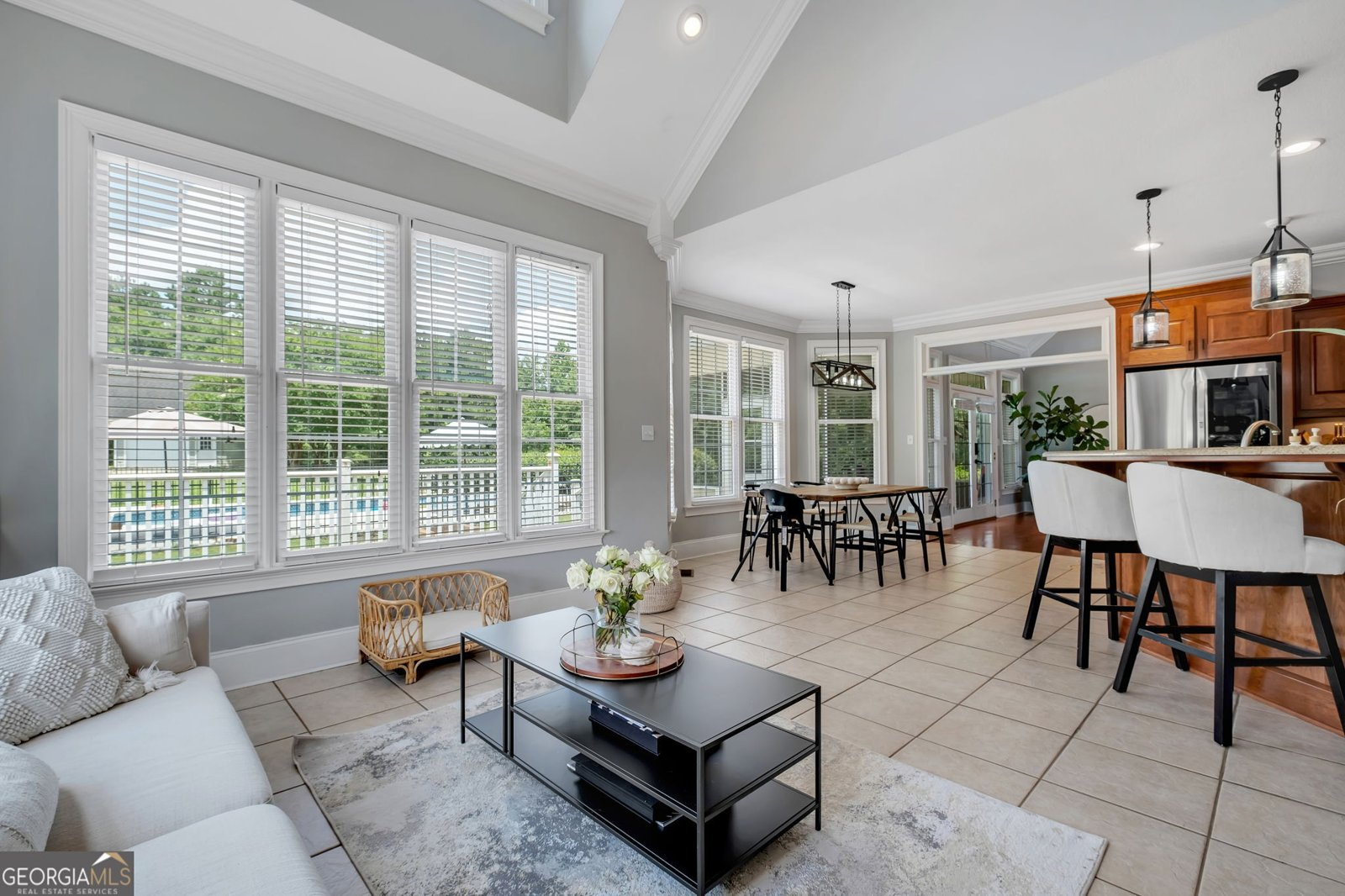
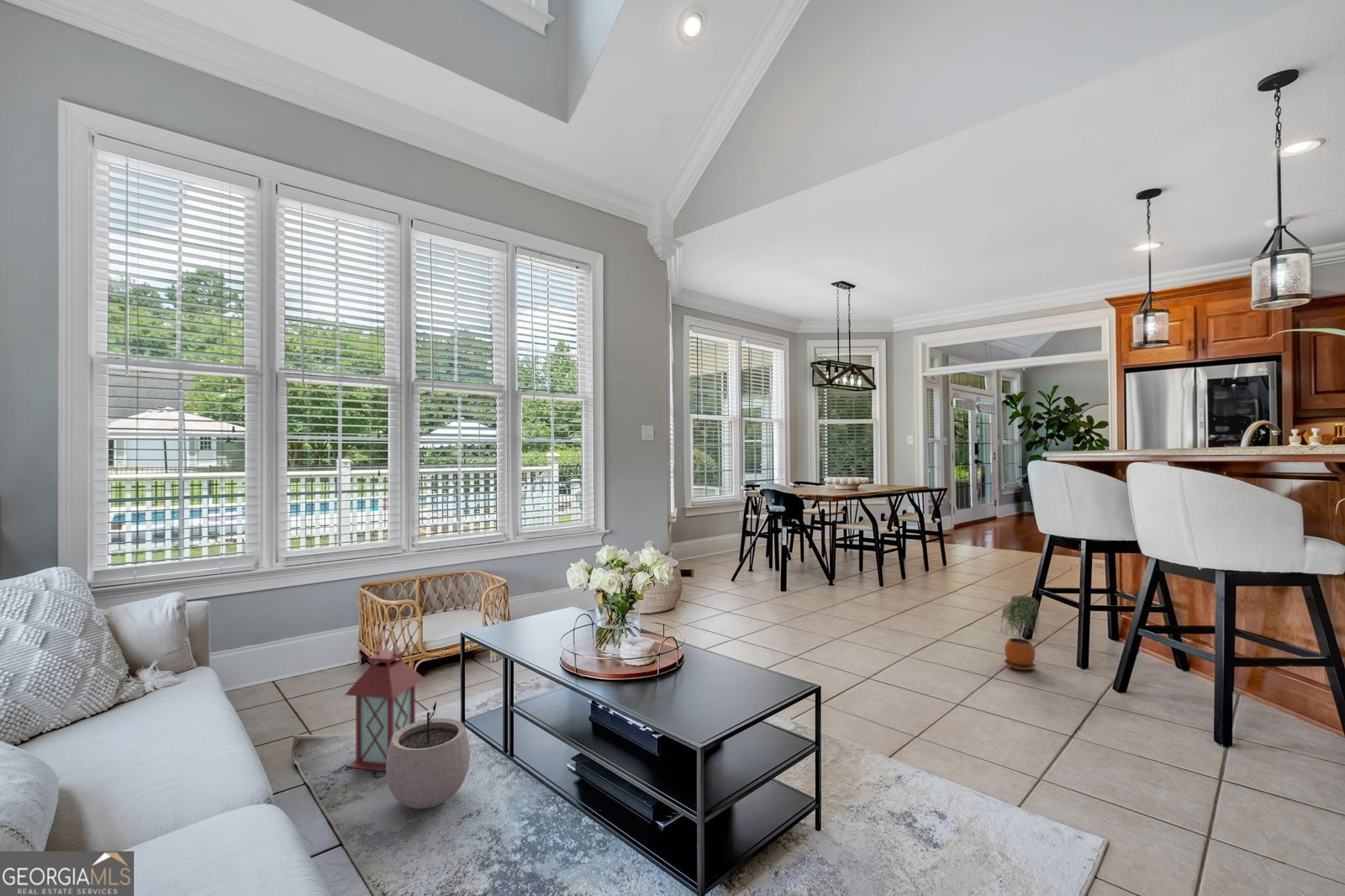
+ plant pot [385,701,471,809]
+ lantern [344,628,426,772]
+ potted plant [1000,595,1041,671]
